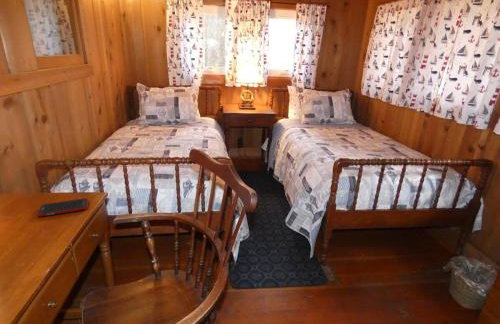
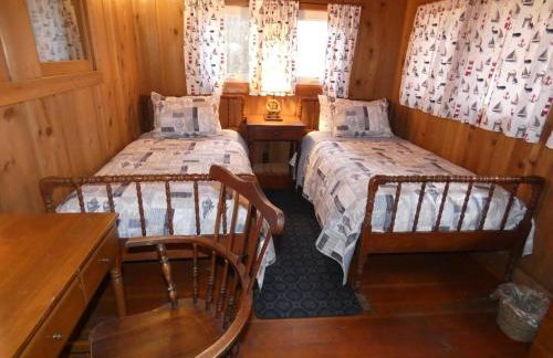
- cell phone [36,197,89,218]
